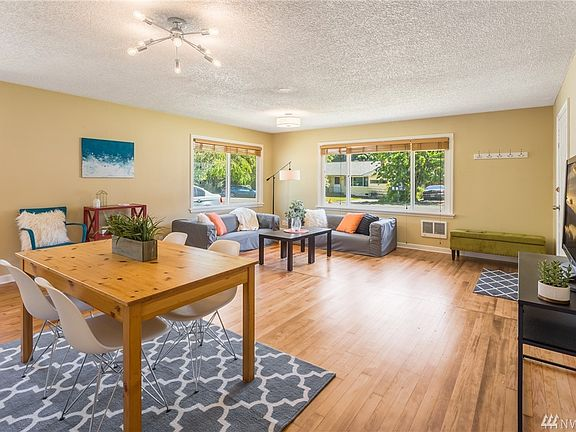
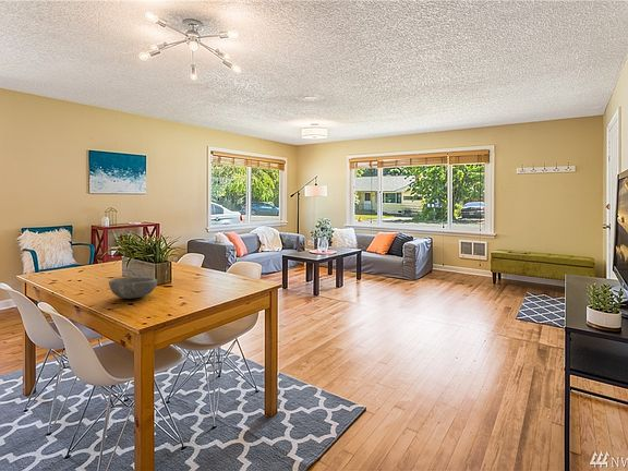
+ bowl [108,276,158,300]
